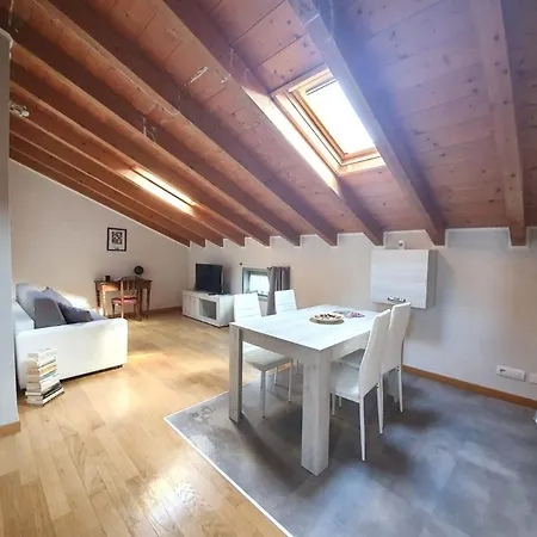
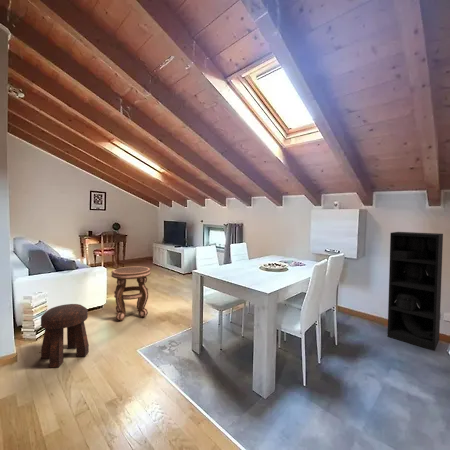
+ side table [110,265,152,321]
+ stool [40,303,90,368]
+ shelving unit [386,231,444,352]
